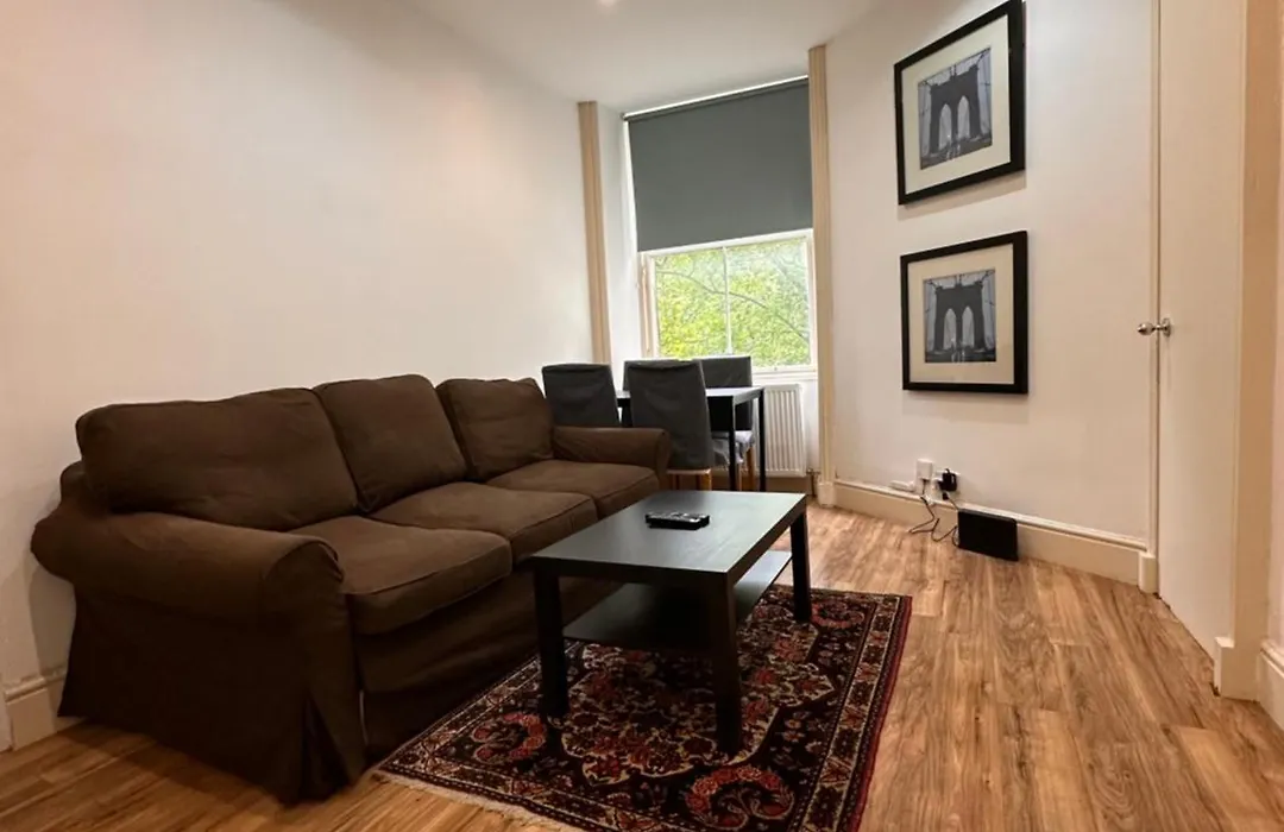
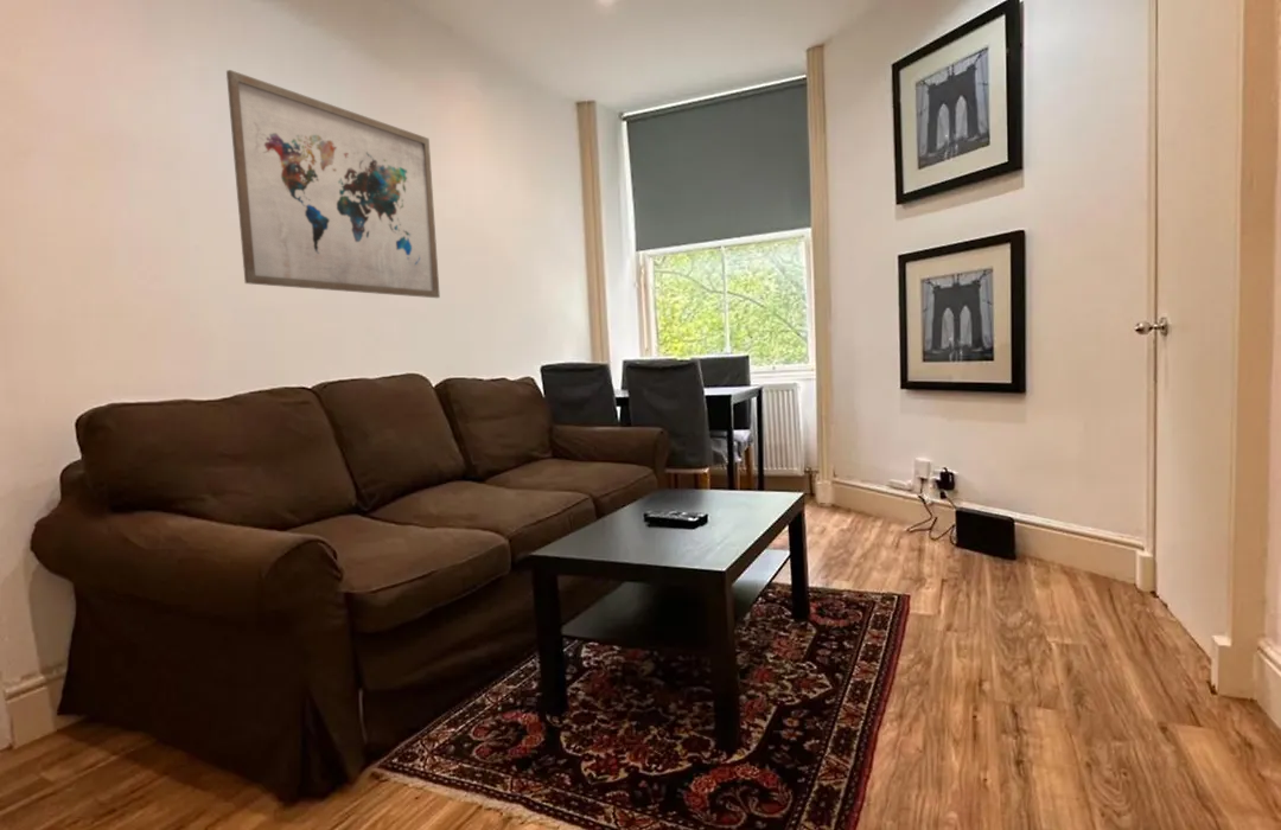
+ wall art [225,69,441,299]
